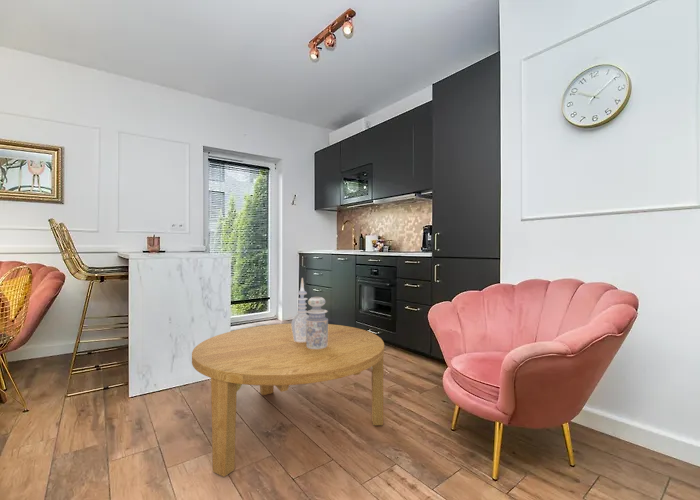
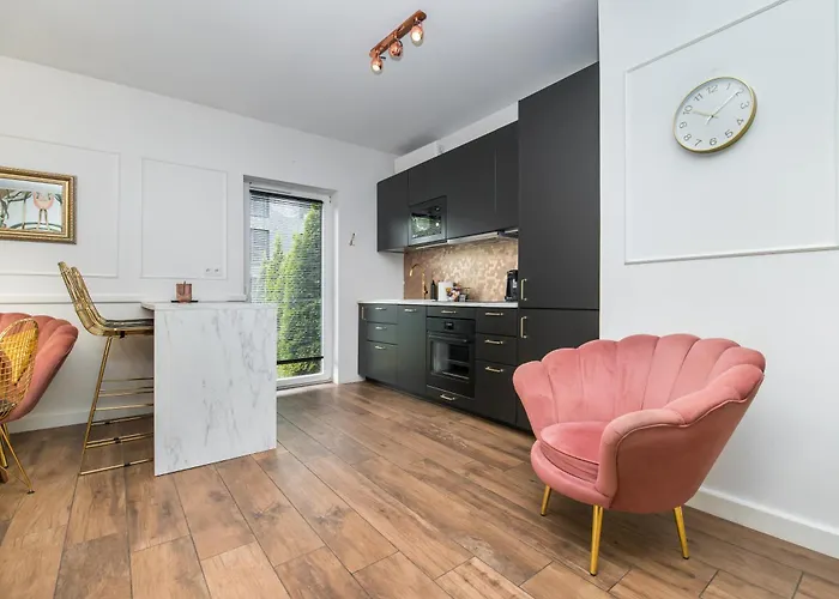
- coffee table [191,323,385,478]
- decorative vase [290,277,329,349]
